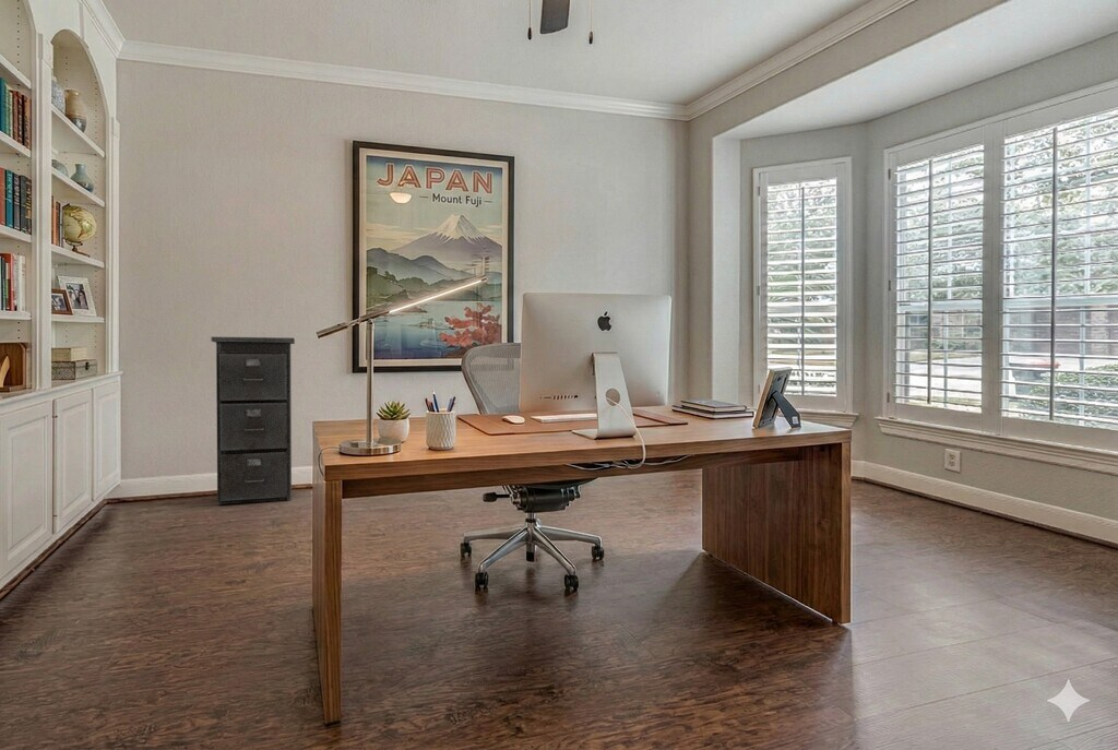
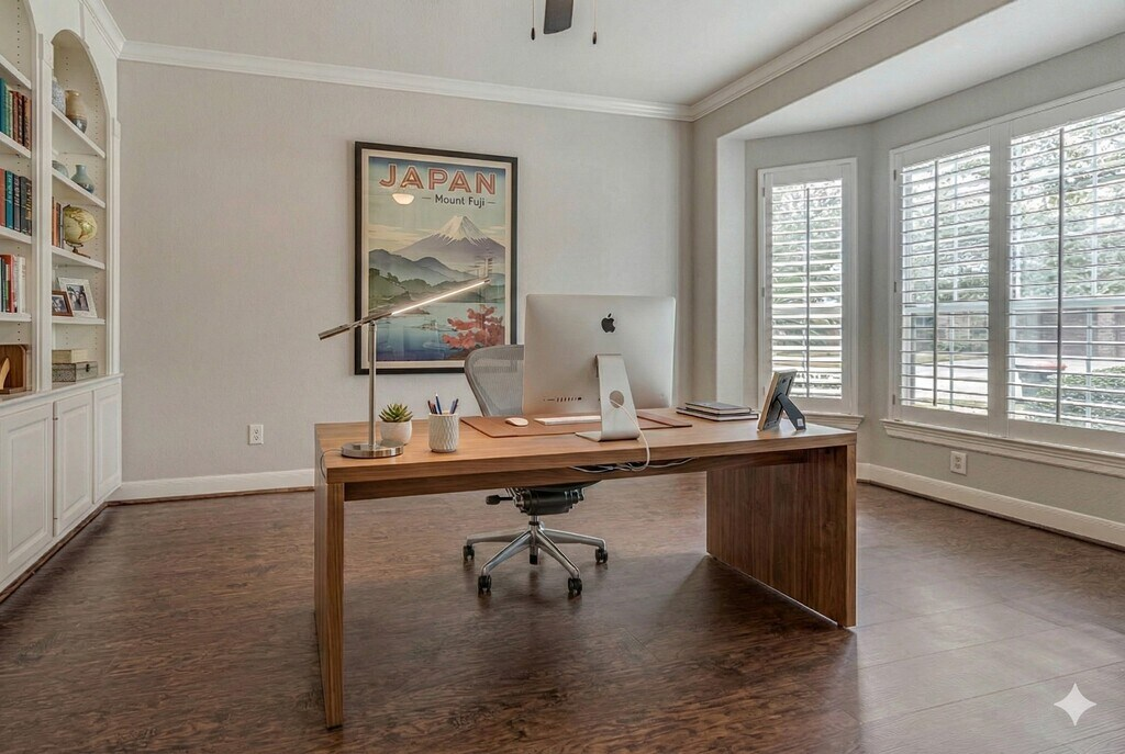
- filing cabinet [210,335,296,505]
